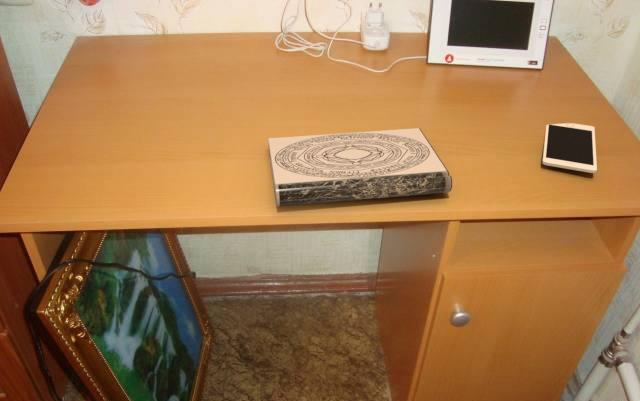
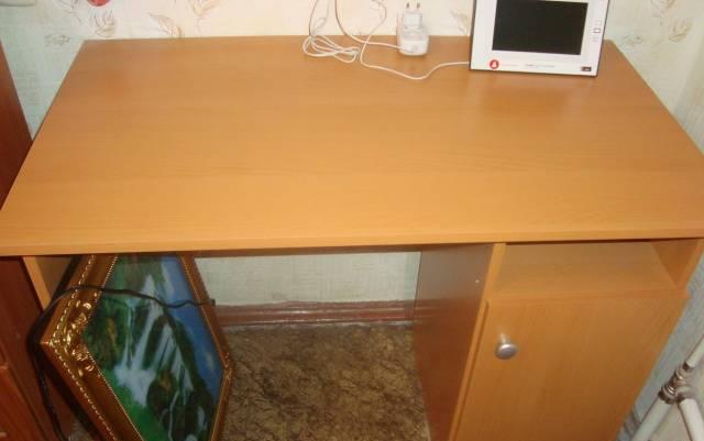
- cell phone [541,122,598,174]
- book [267,127,453,208]
